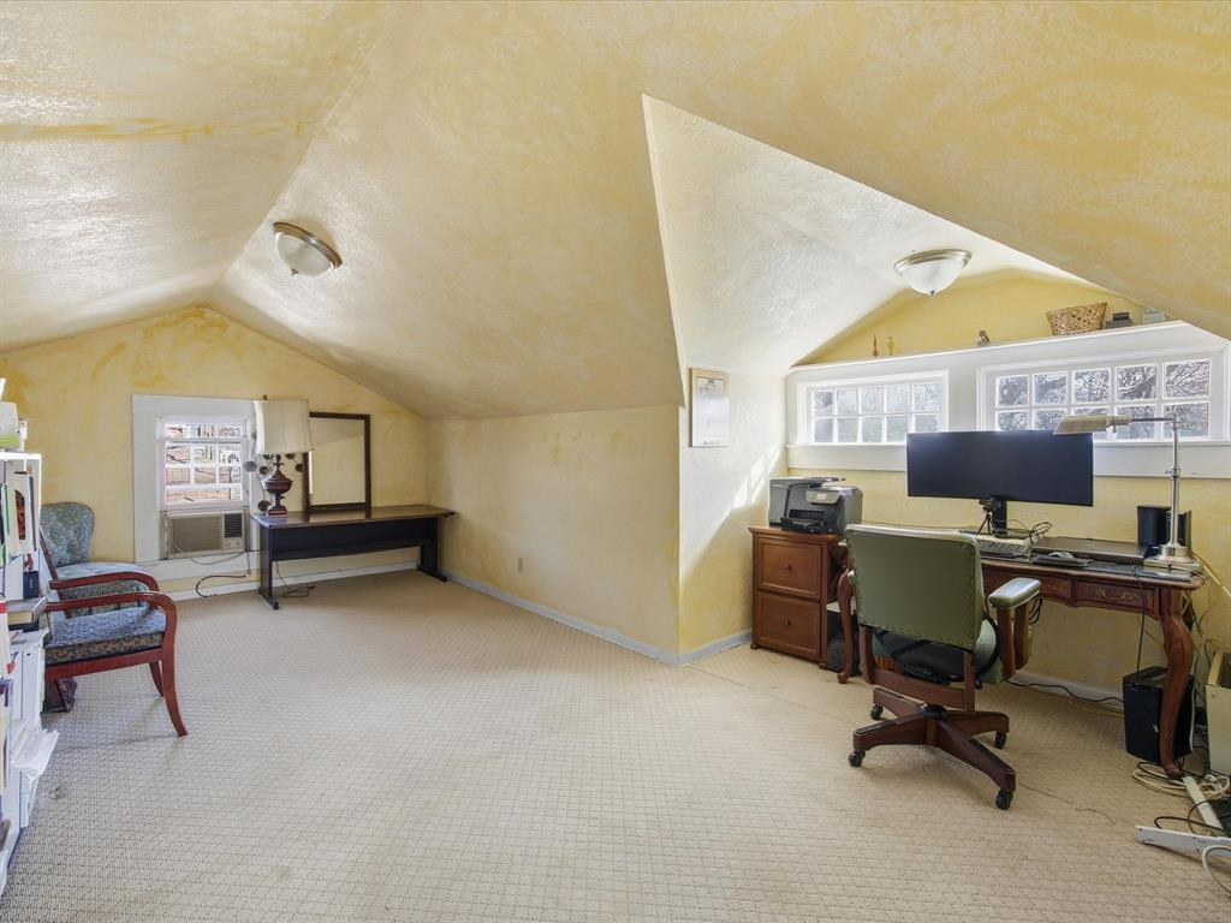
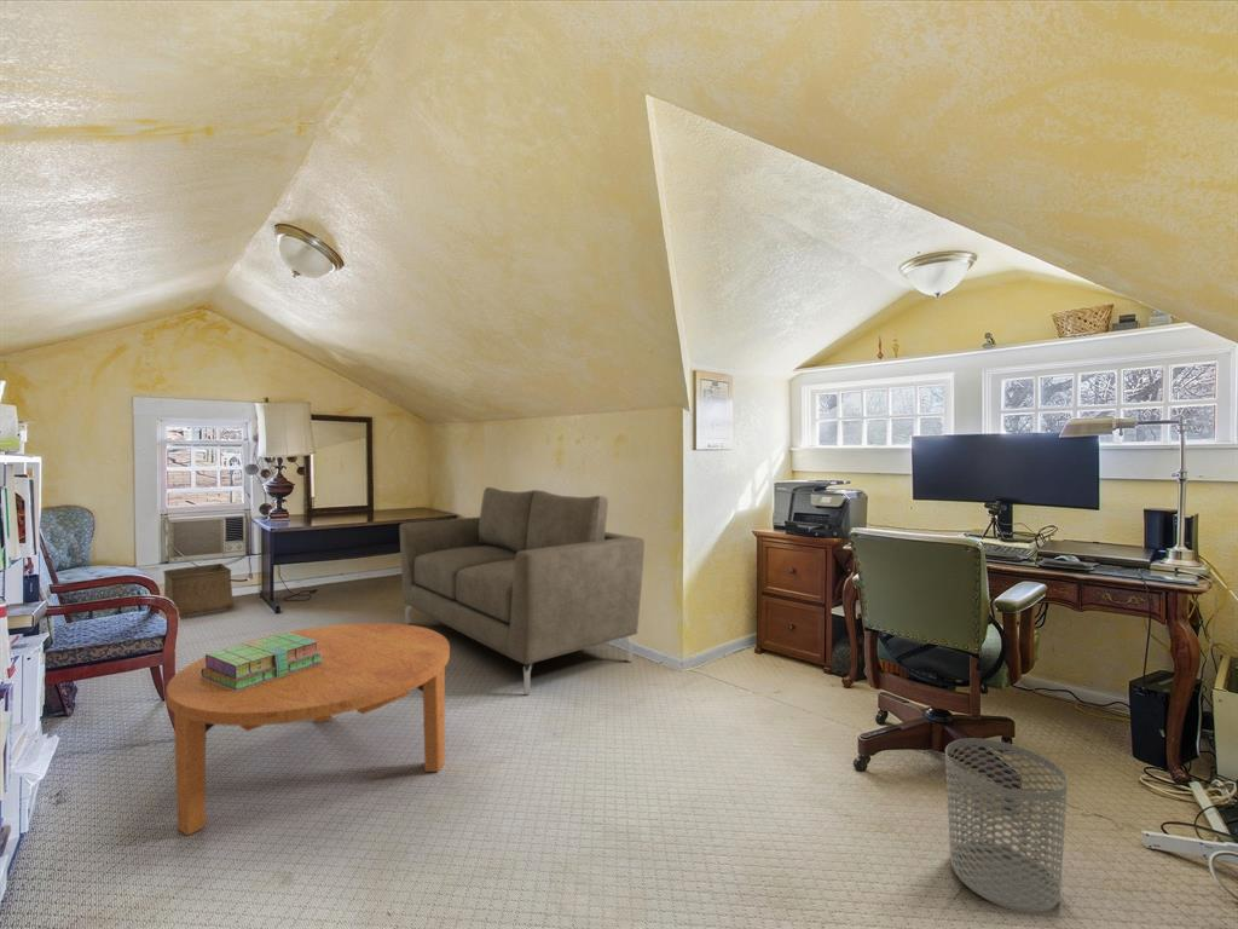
+ sofa [399,486,646,696]
+ waste bin [944,738,1069,914]
+ stack of books [201,631,323,691]
+ storage bin [162,562,235,617]
+ coffee table [166,622,451,837]
